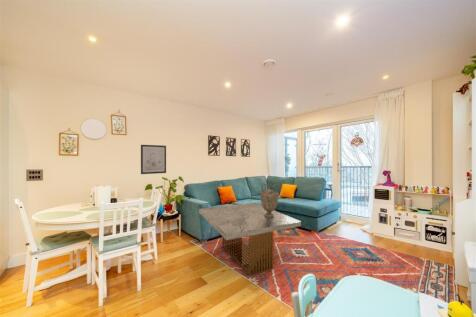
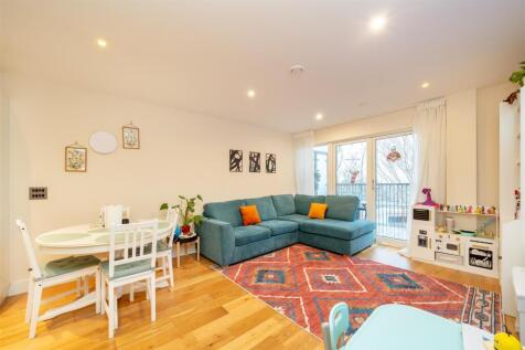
- decorative urn [259,181,280,218]
- coffee table [198,202,302,277]
- wall art [140,144,167,175]
